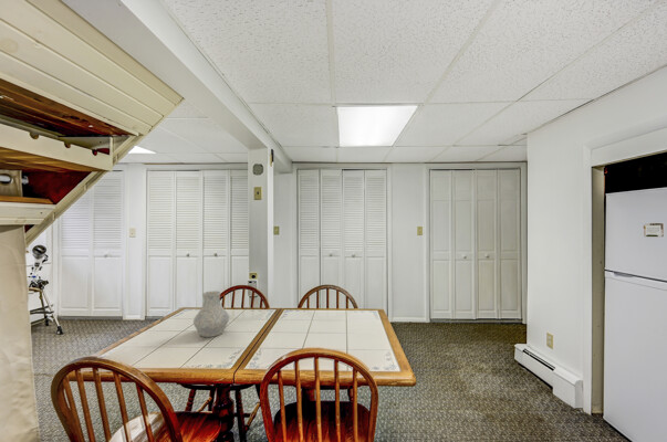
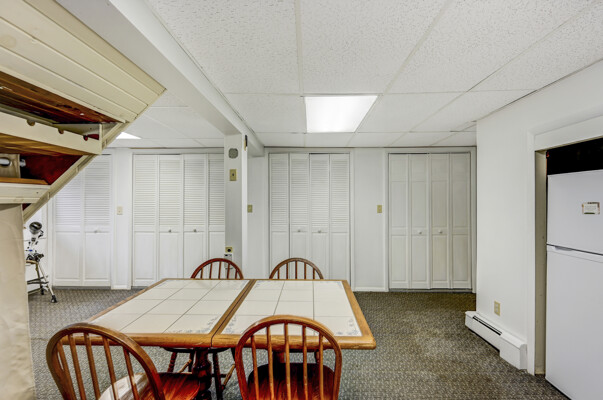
- vase [192,291,230,338]
